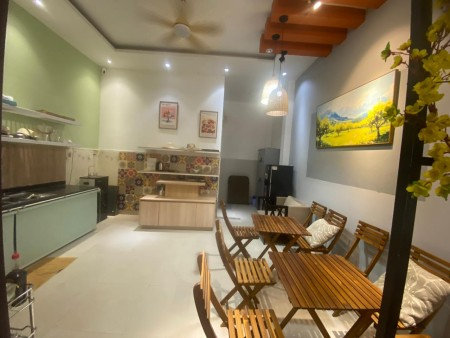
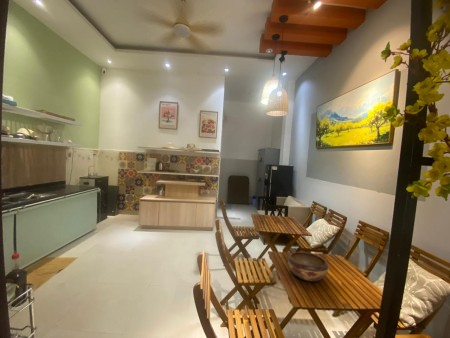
+ decorative bowl [287,251,330,282]
